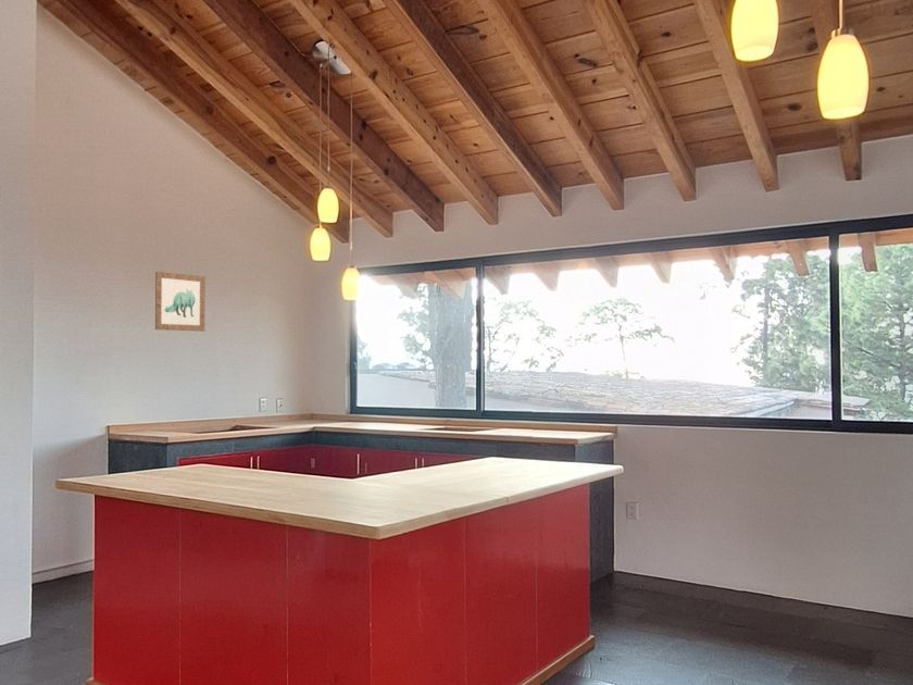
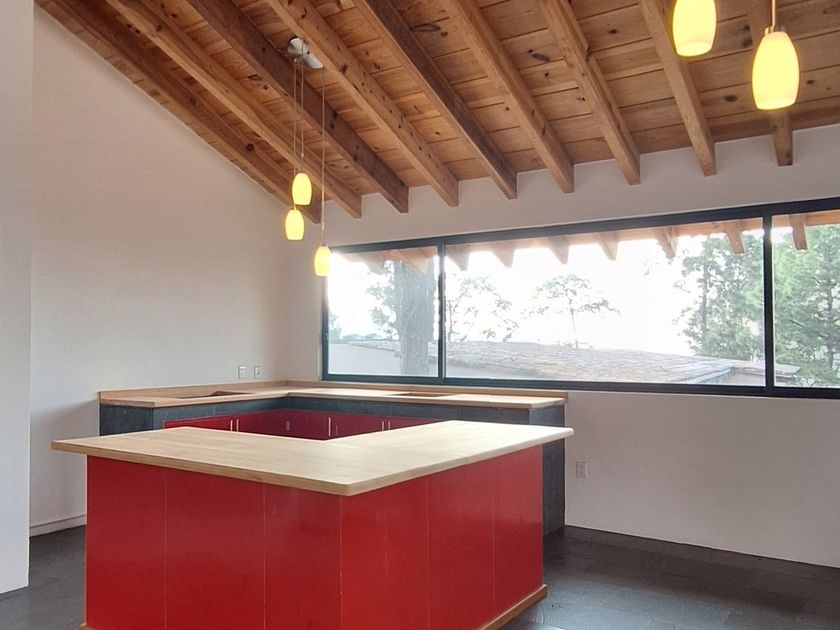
- wall art [154,271,207,333]
